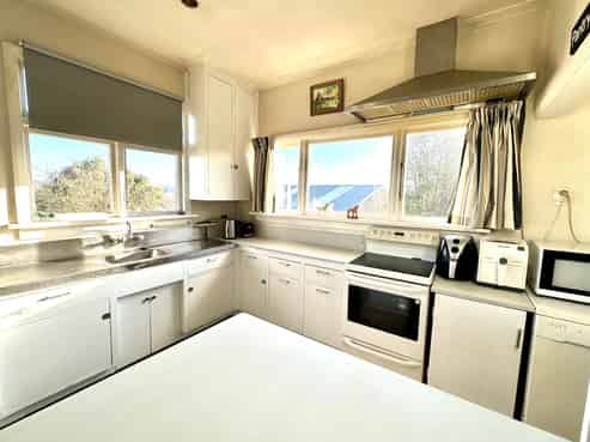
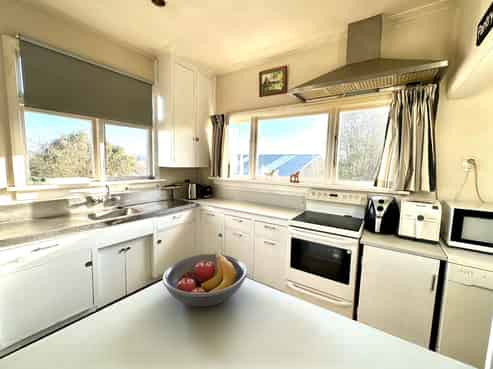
+ fruit bowl [162,251,248,308]
